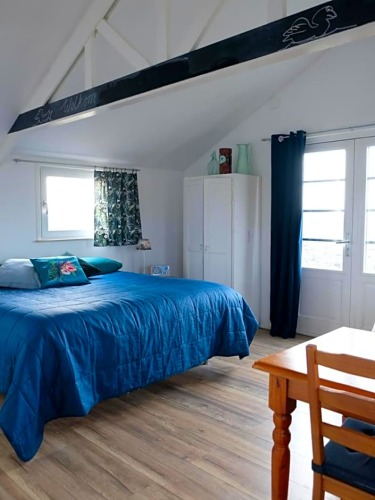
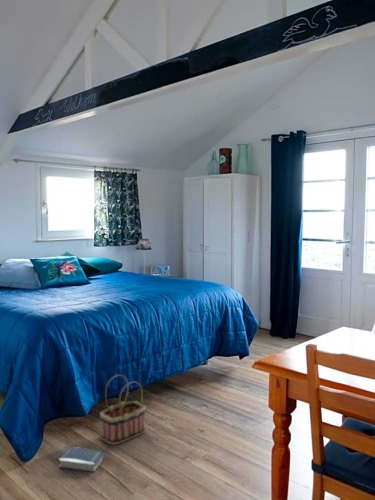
+ hardback book [58,446,106,473]
+ basket [99,374,147,446]
